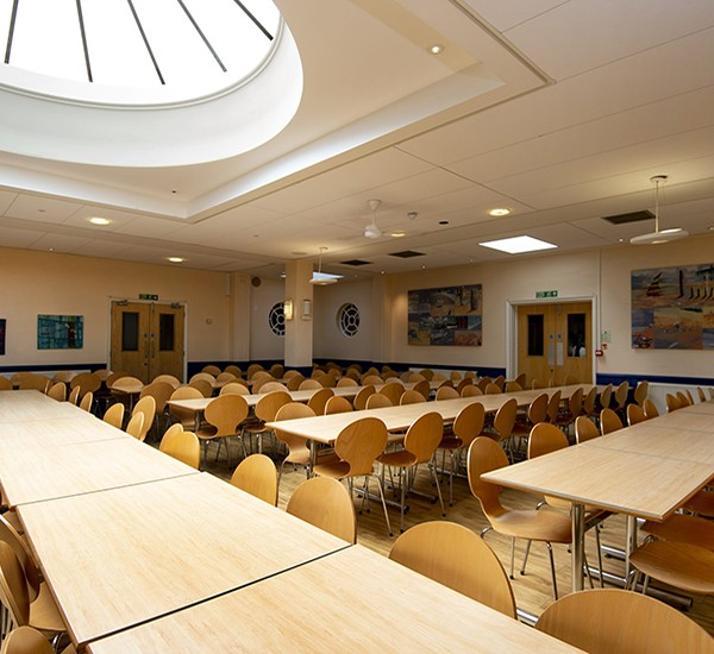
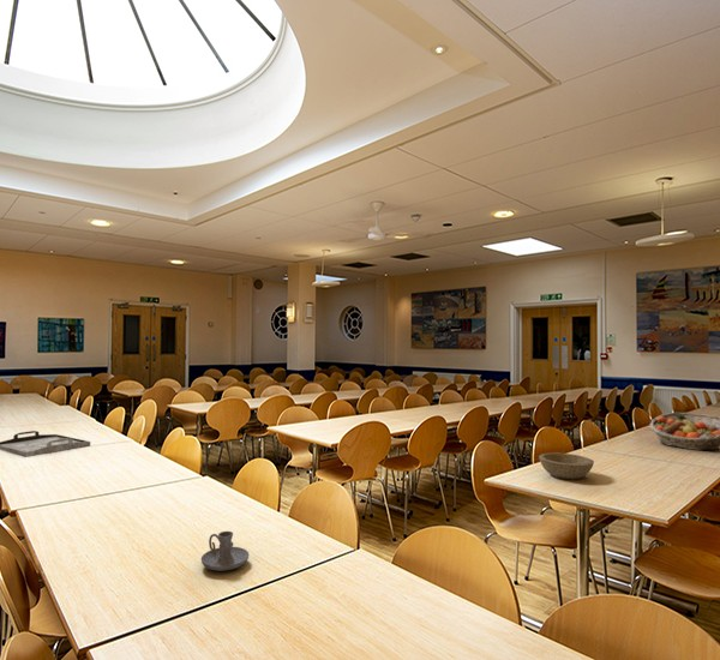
+ bowl [538,452,595,481]
+ candle holder [200,530,250,572]
+ serving tray [0,430,91,458]
+ fruit basket [648,412,720,452]
